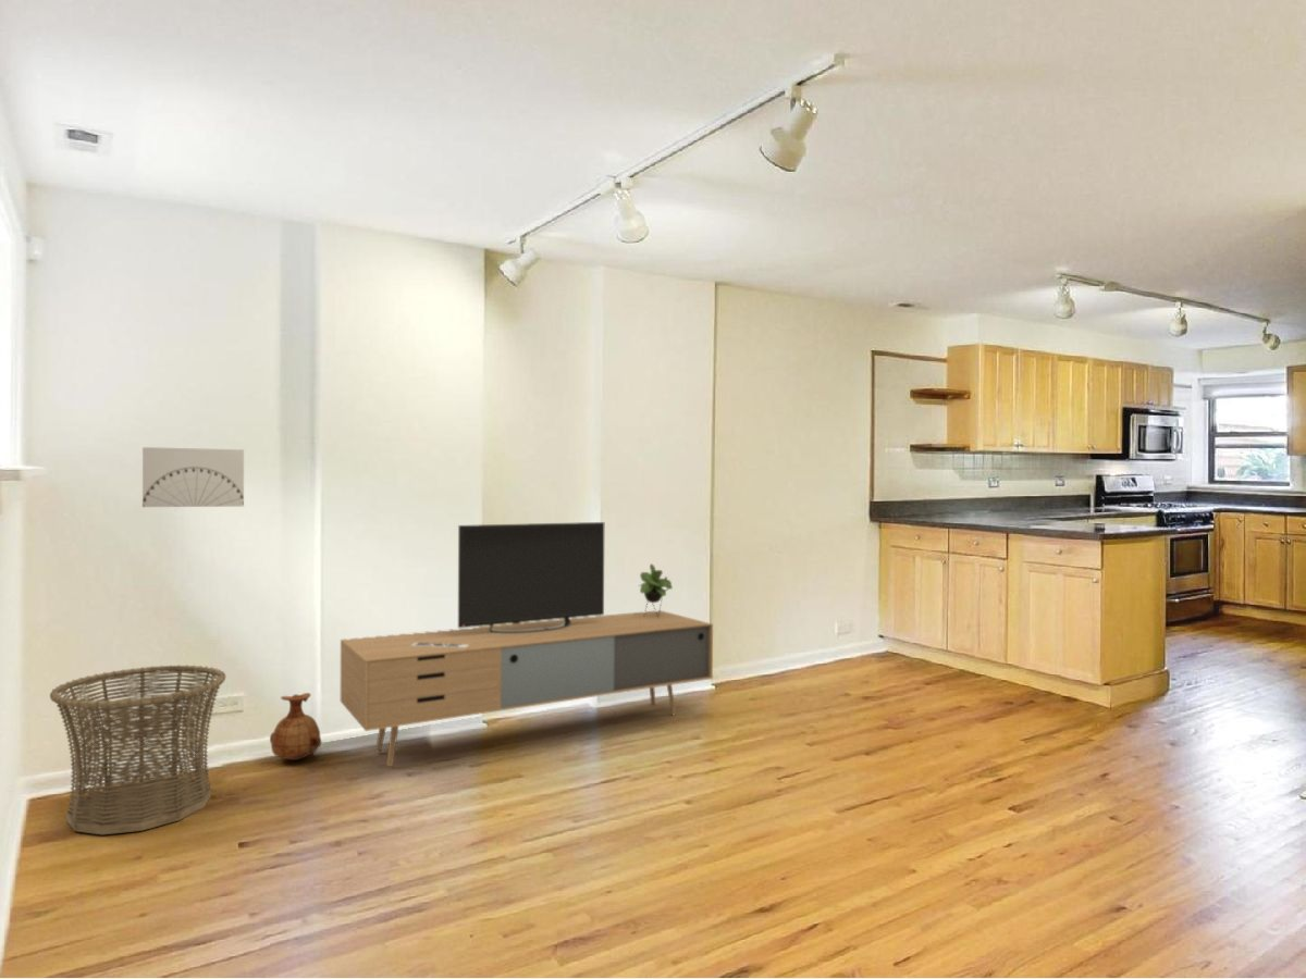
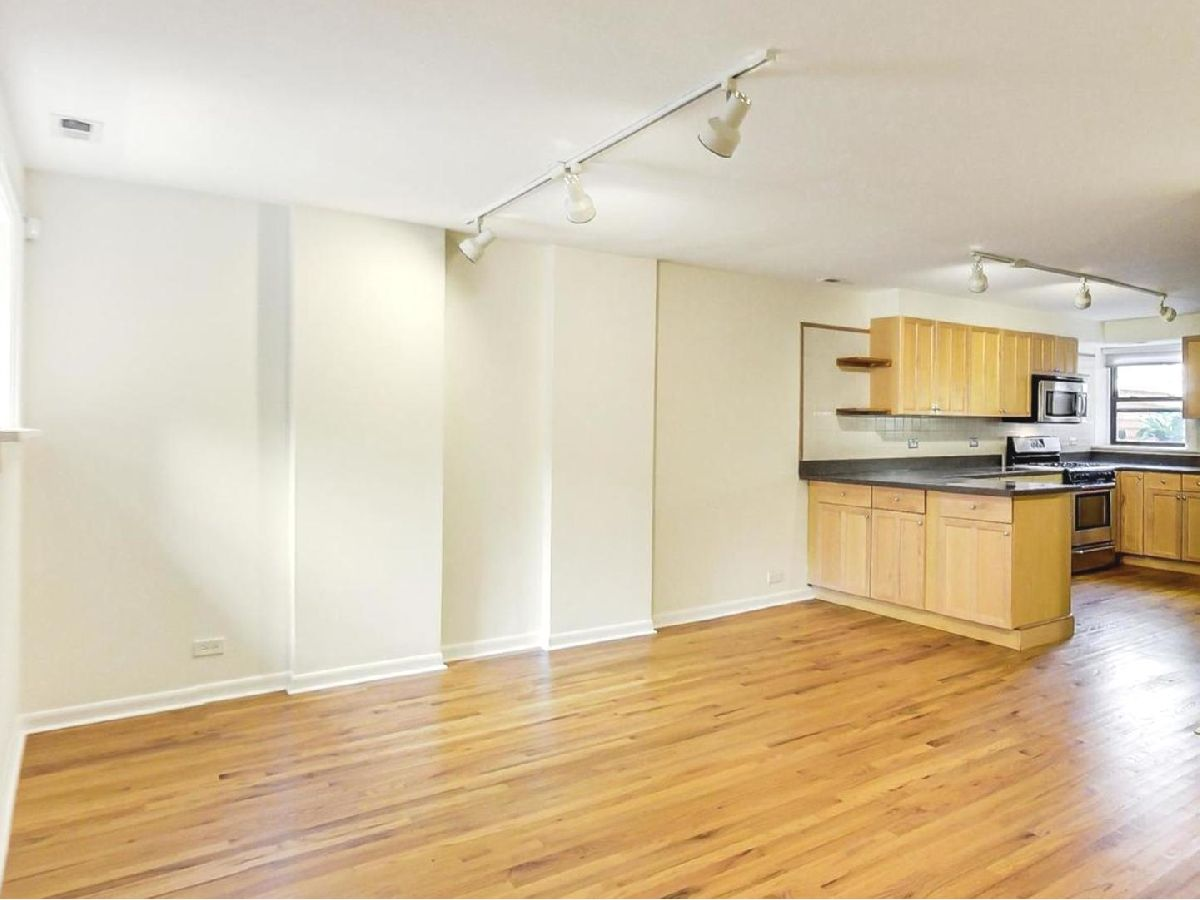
- basket [49,664,226,835]
- media console [340,521,714,767]
- vase [269,692,322,761]
- wall art [141,446,245,508]
